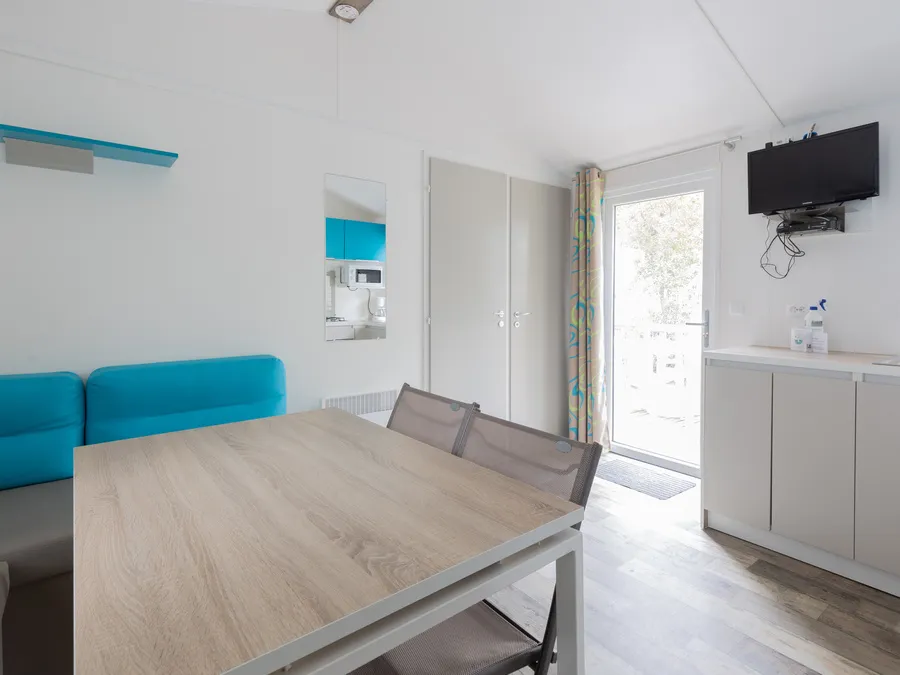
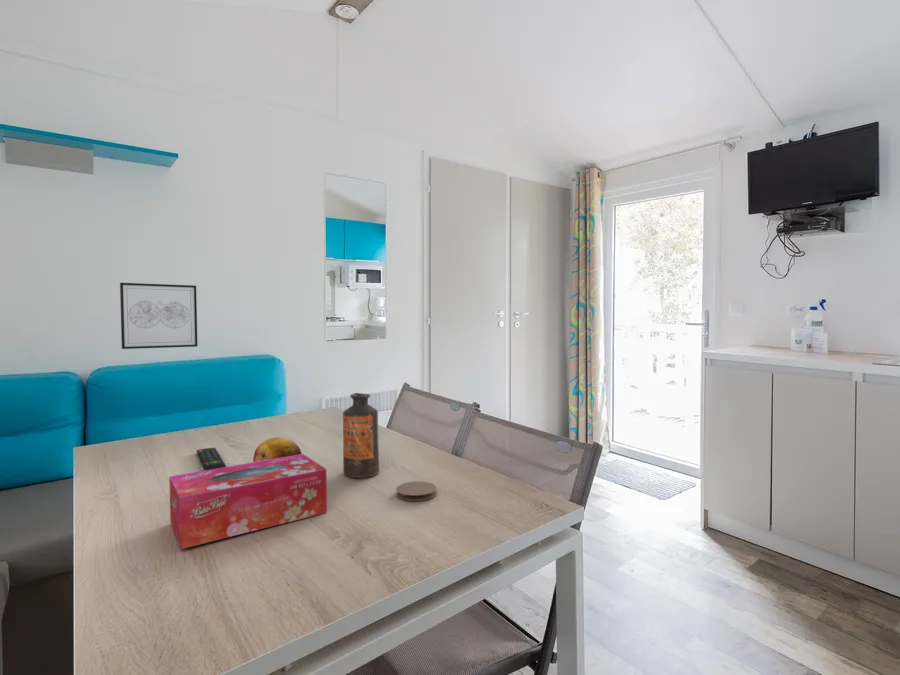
+ fruit [252,436,303,462]
+ bottle [342,392,380,479]
+ wall art [119,282,199,350]
+ tissue box [168,453,328,550]
+ coaster [395,480,438,502]
+ remote control [196,447,227,471]
